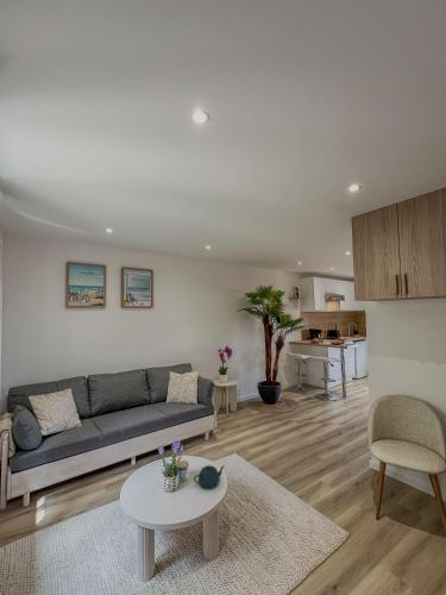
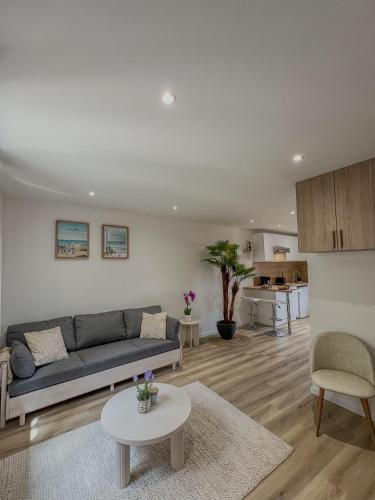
- teapot [193,464,226,490]
